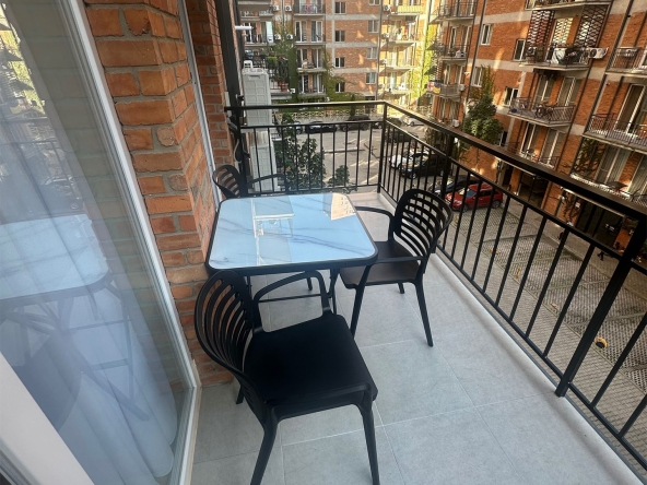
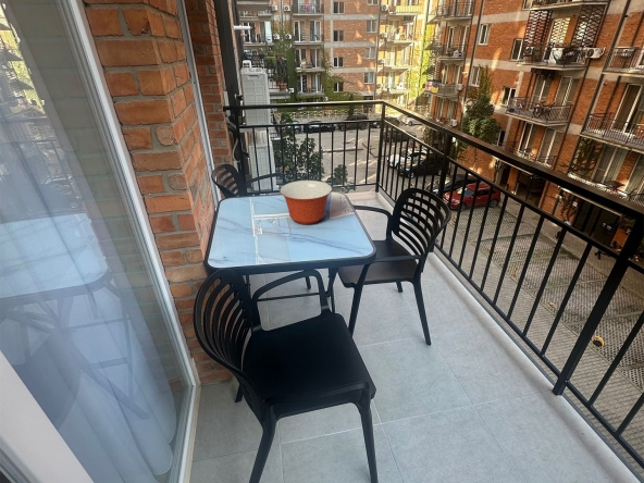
+ mixing bowl [278,179,333,225]
